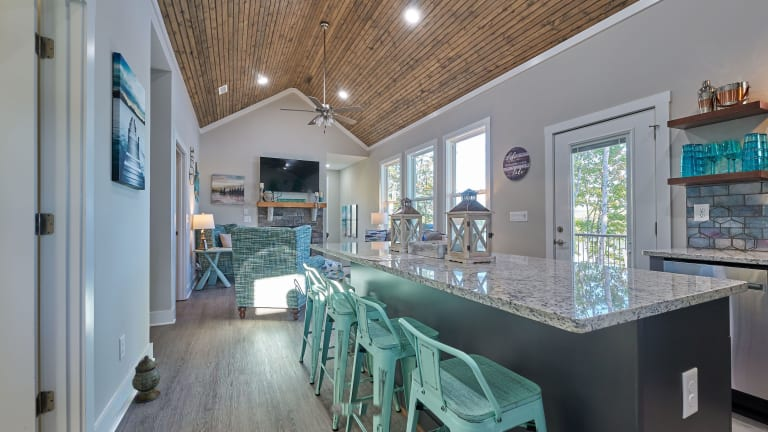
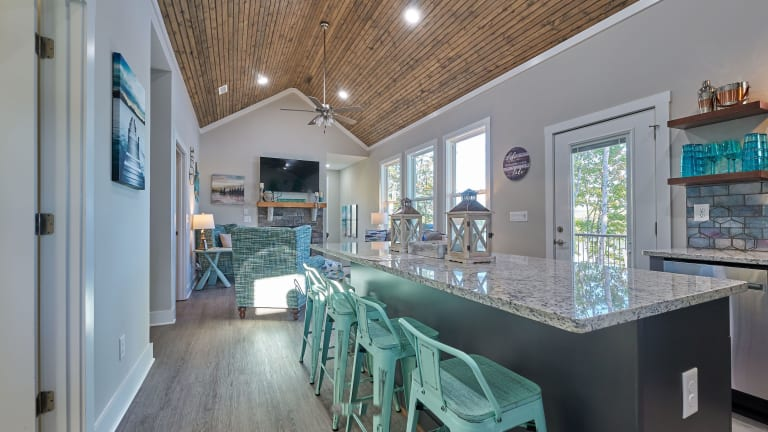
- lantern [131,355,161,404]
